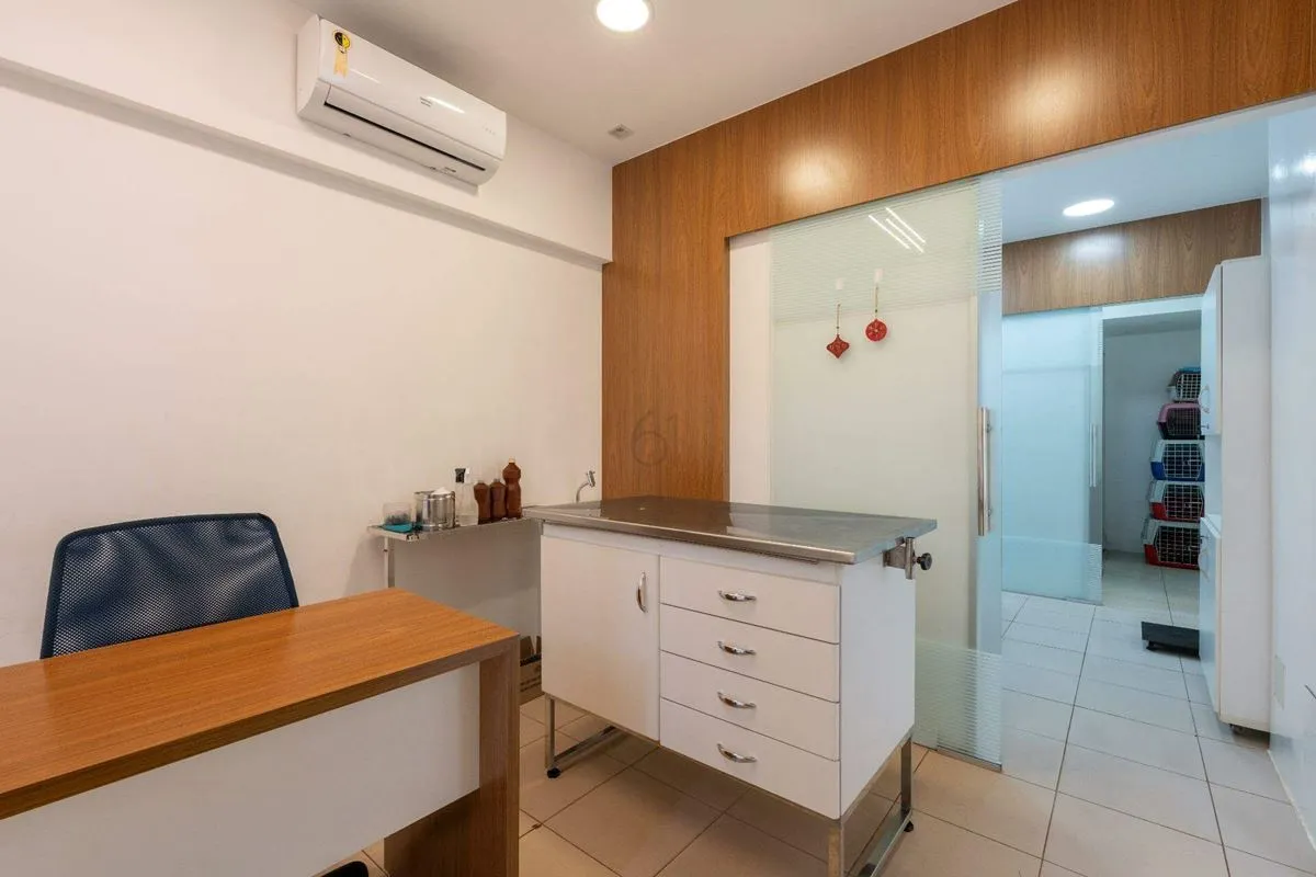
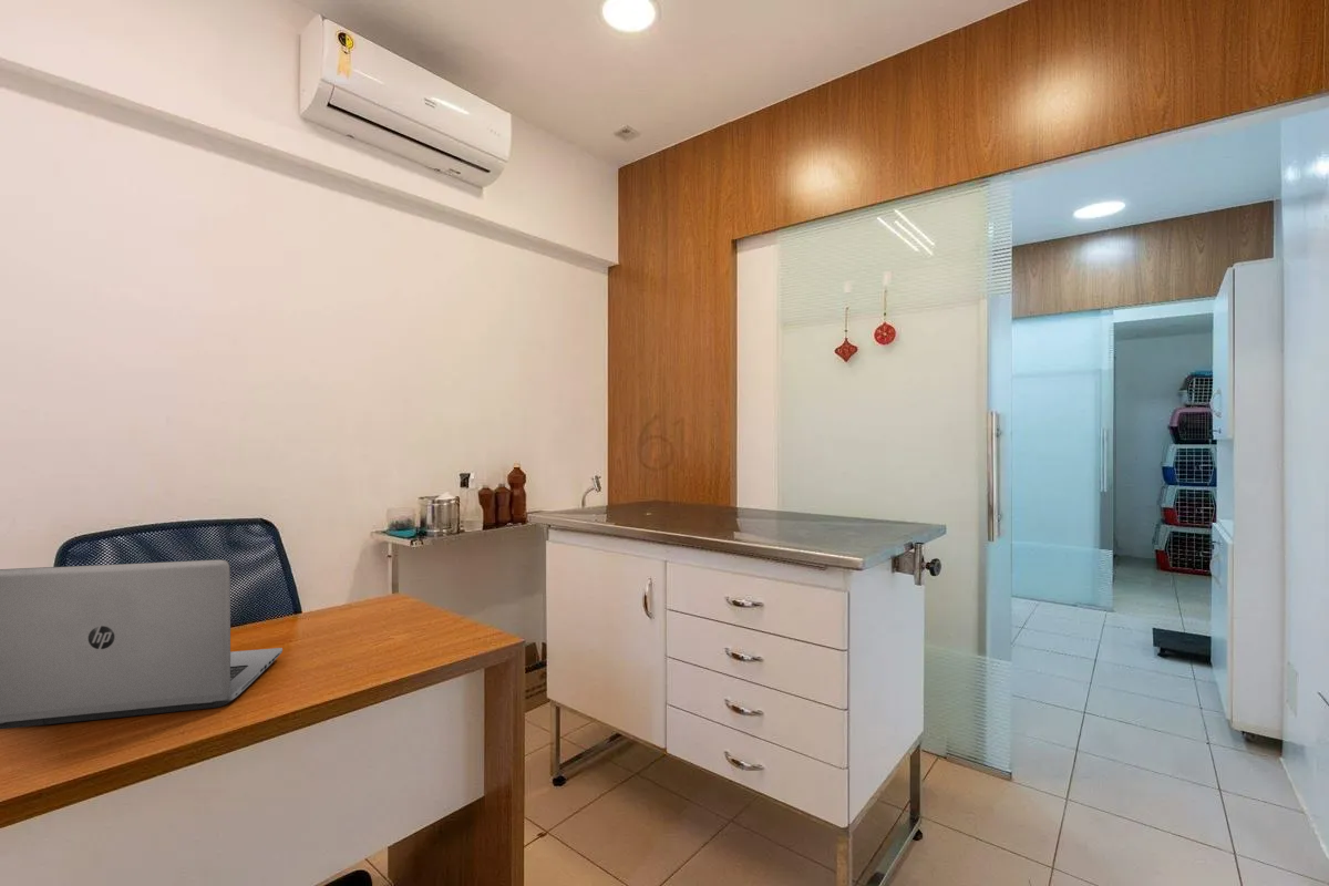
+ laptop [0,558,284,730]
